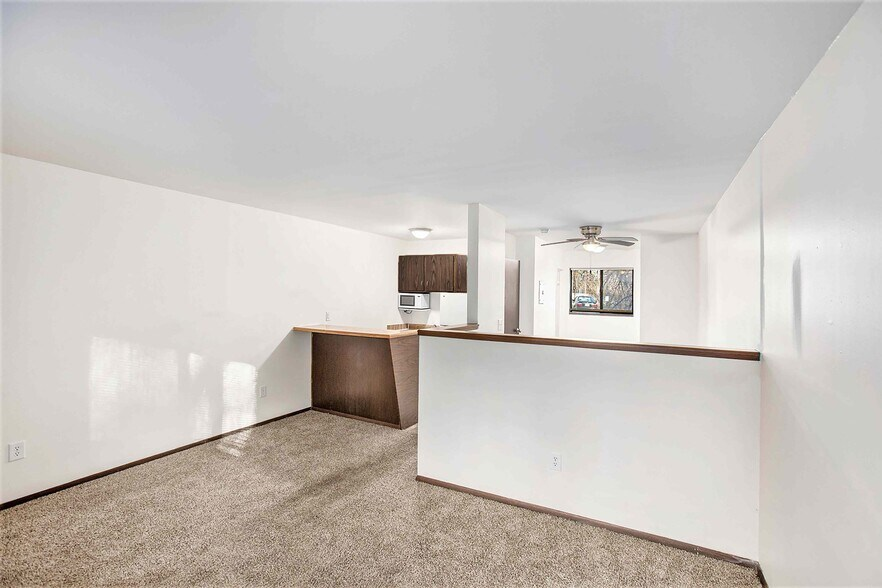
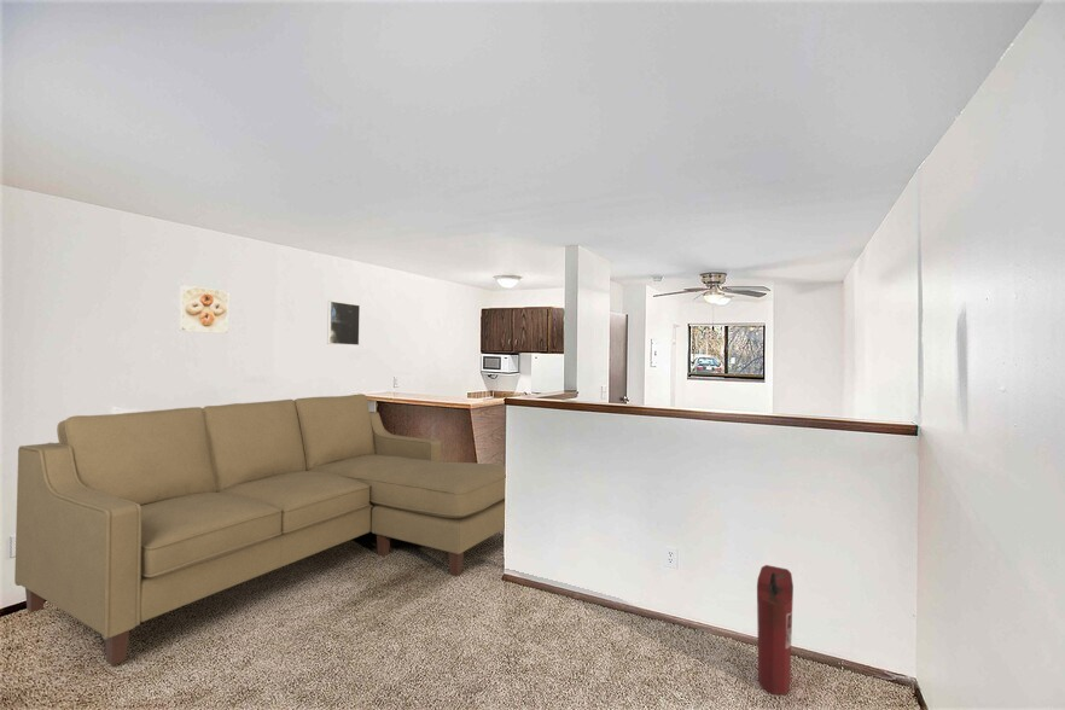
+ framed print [326,299,361,347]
+ sofa [13,392,506,667]
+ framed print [177,284,229,334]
+ fire extinguisher [756,564,795,696]
